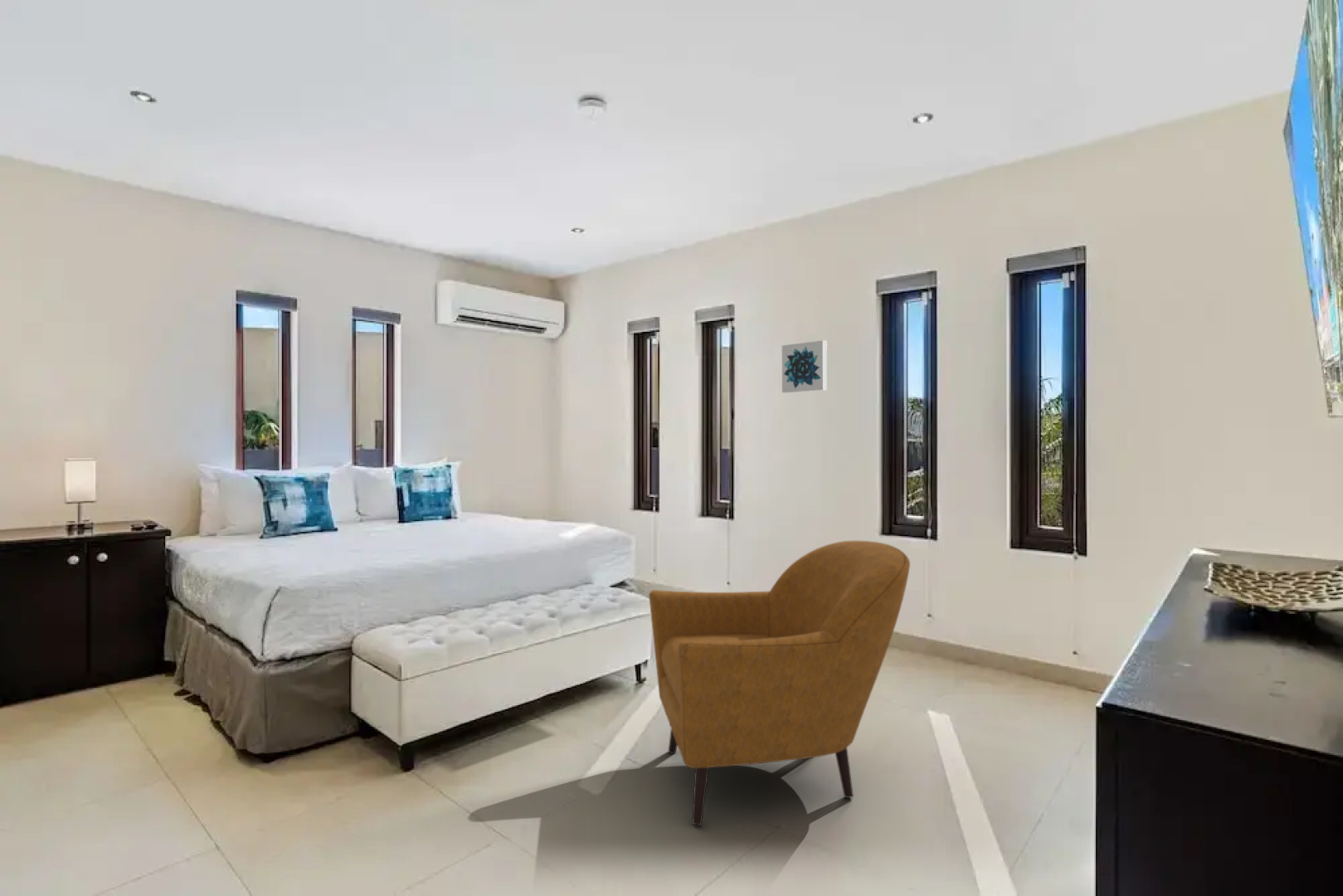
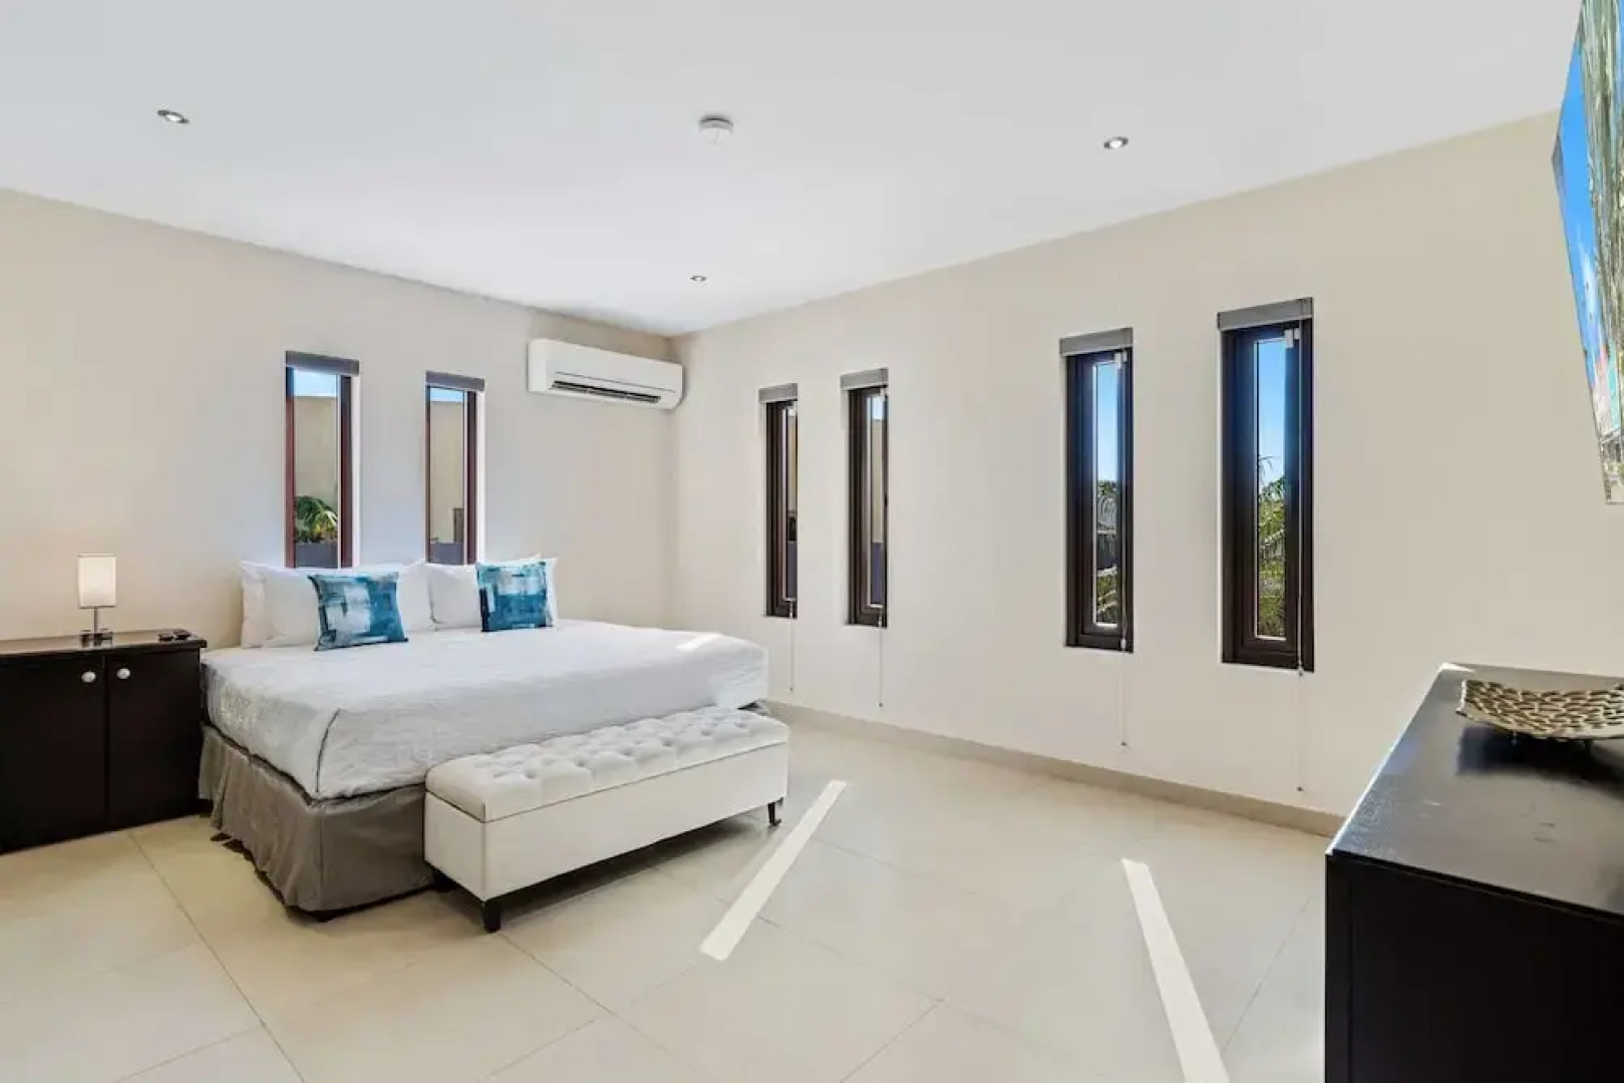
- armchair [648,540,911,826]
- wall art [781,339,828,394]
